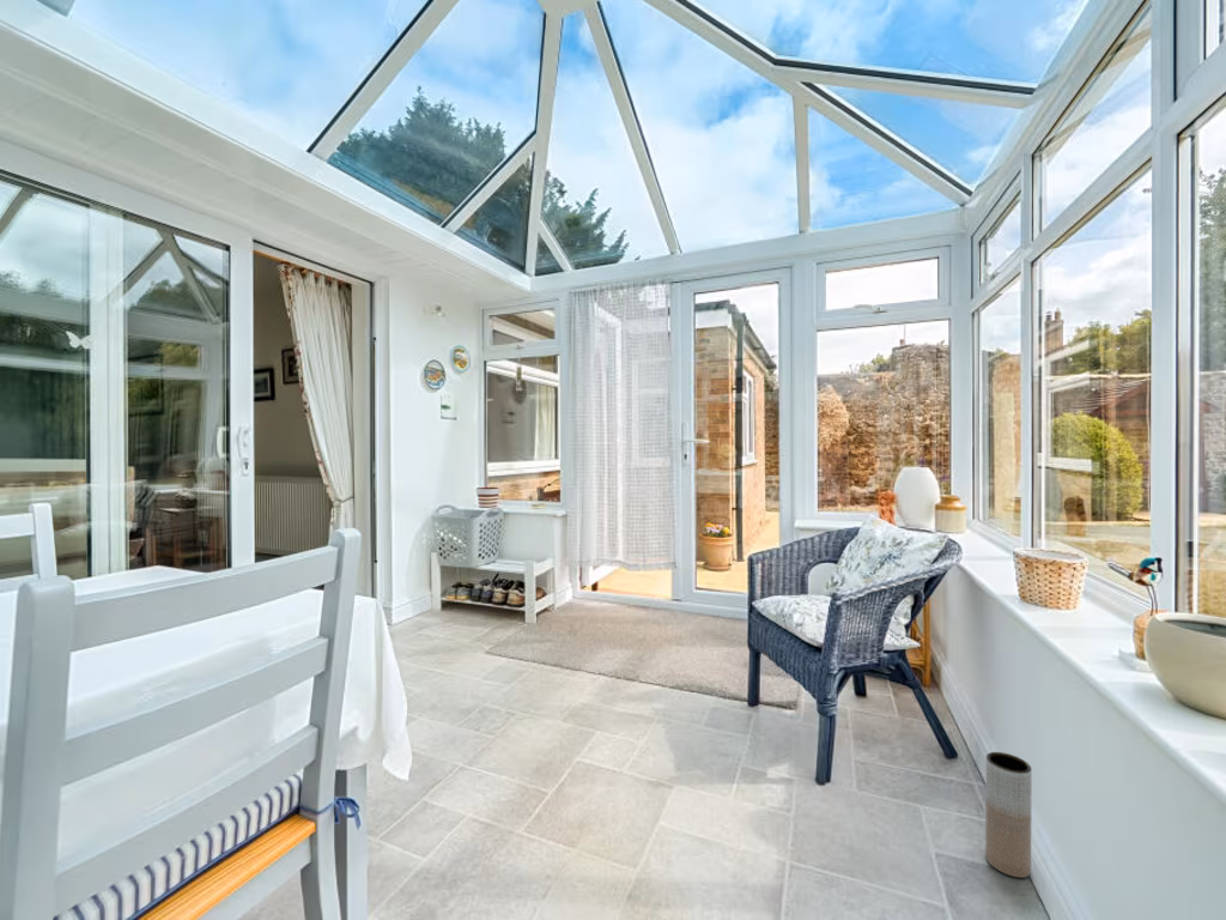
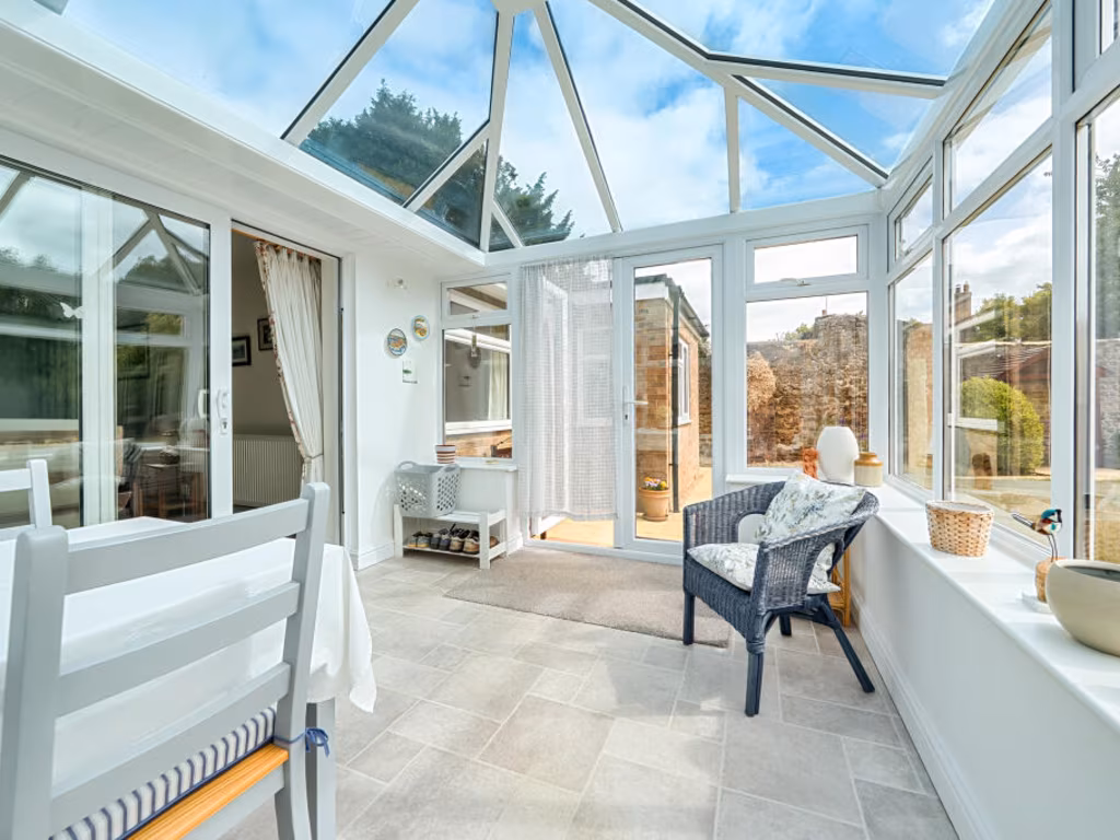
- vase [984,751,1033,879]
